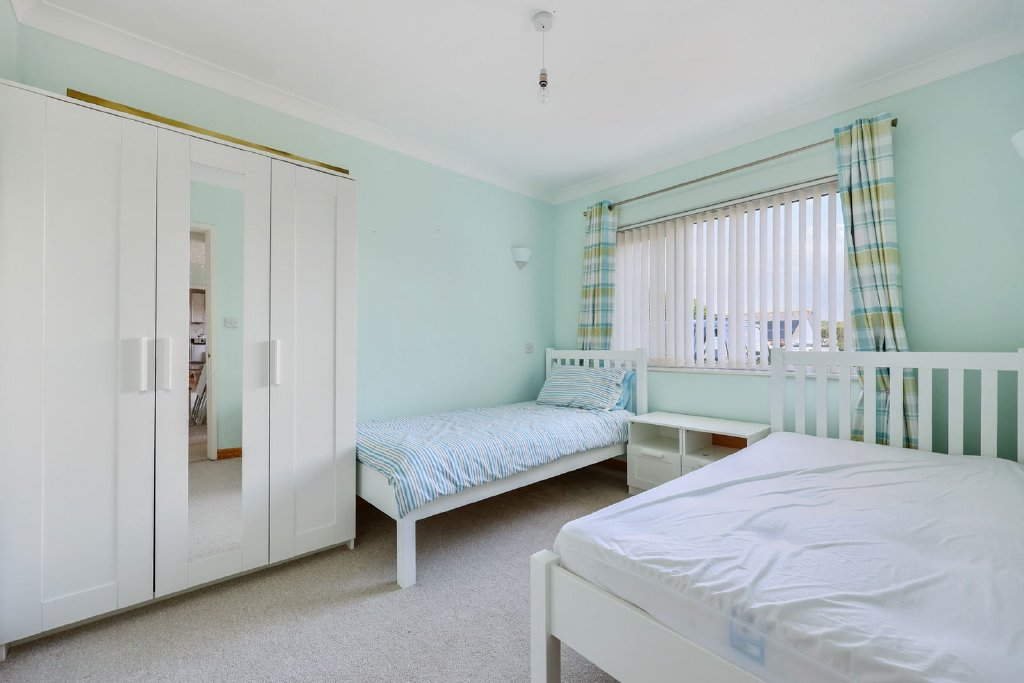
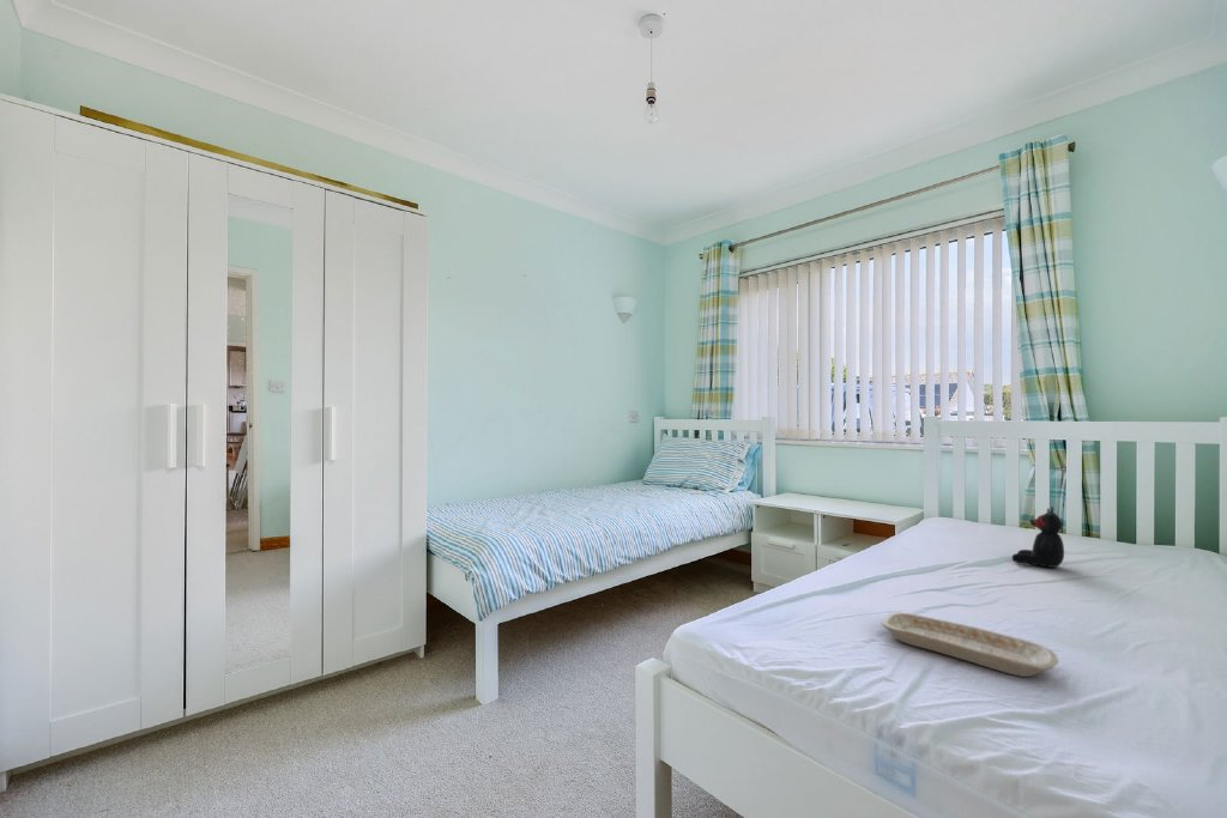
+ tray [881,611,1060,678]
+ teddy bear [1011,505,1065,569]
